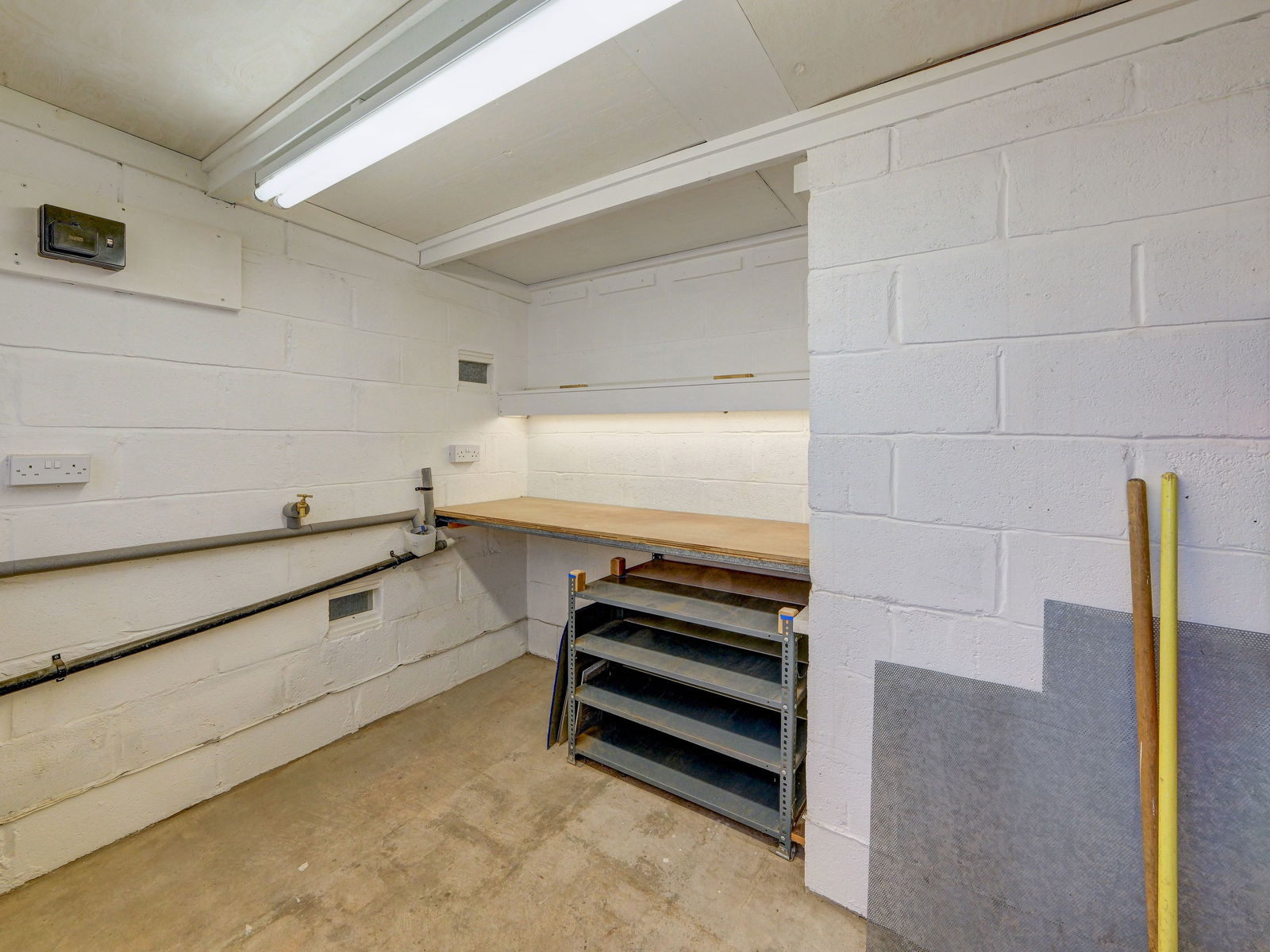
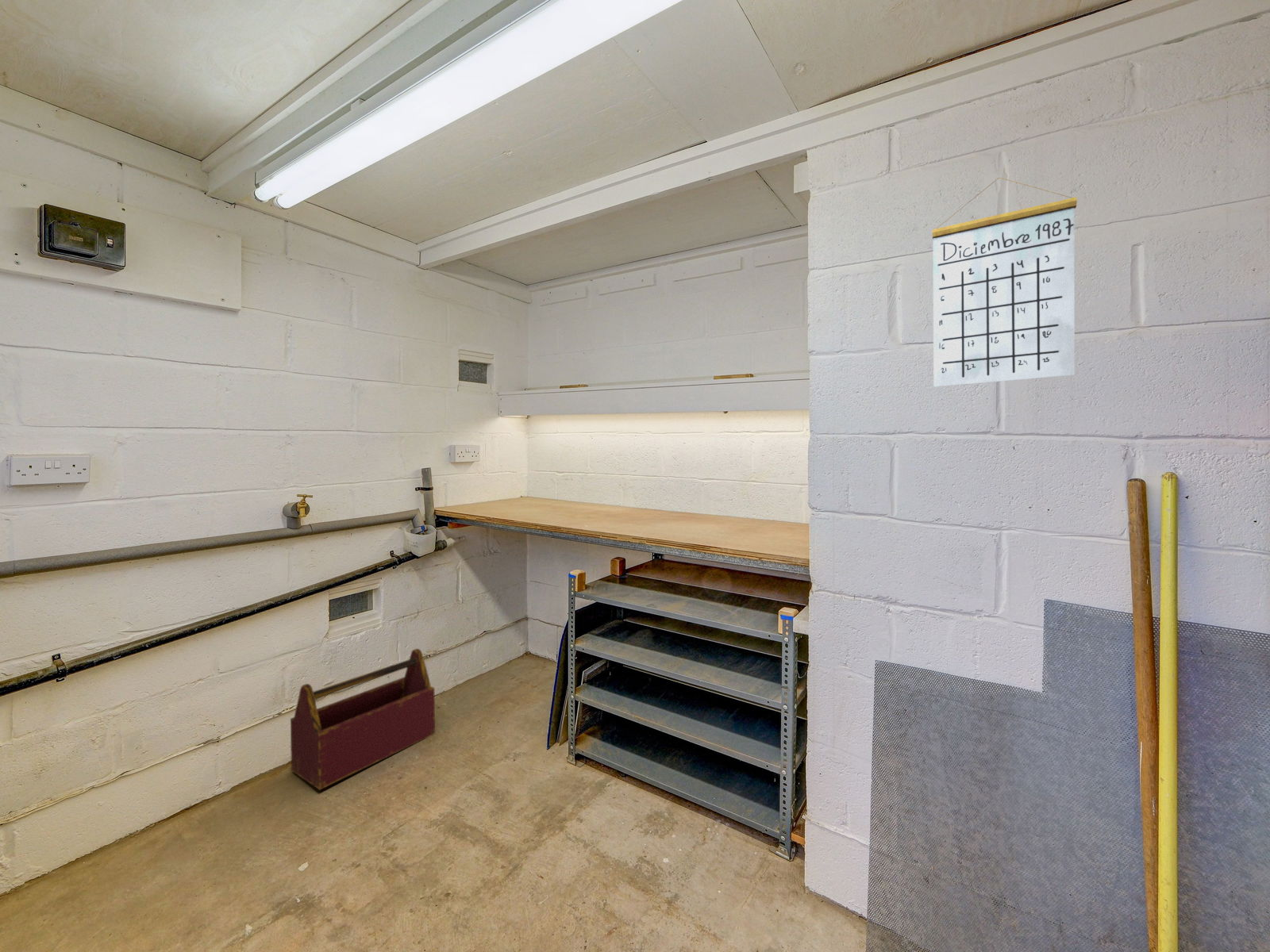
+ calendar [932,177,1078,388]
+ toolbox [290,648,436,791]
